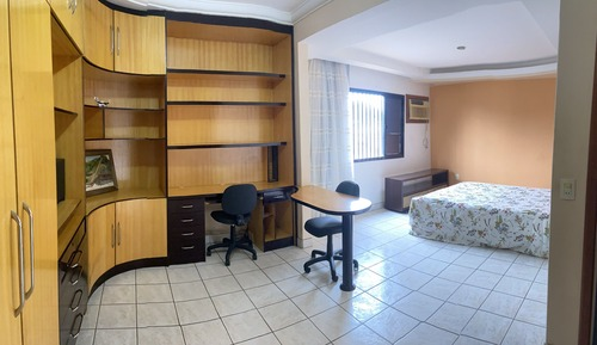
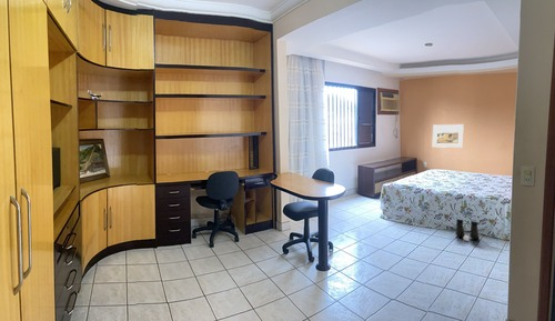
+ boots [454,219,481,242]
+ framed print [432,123,465,149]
